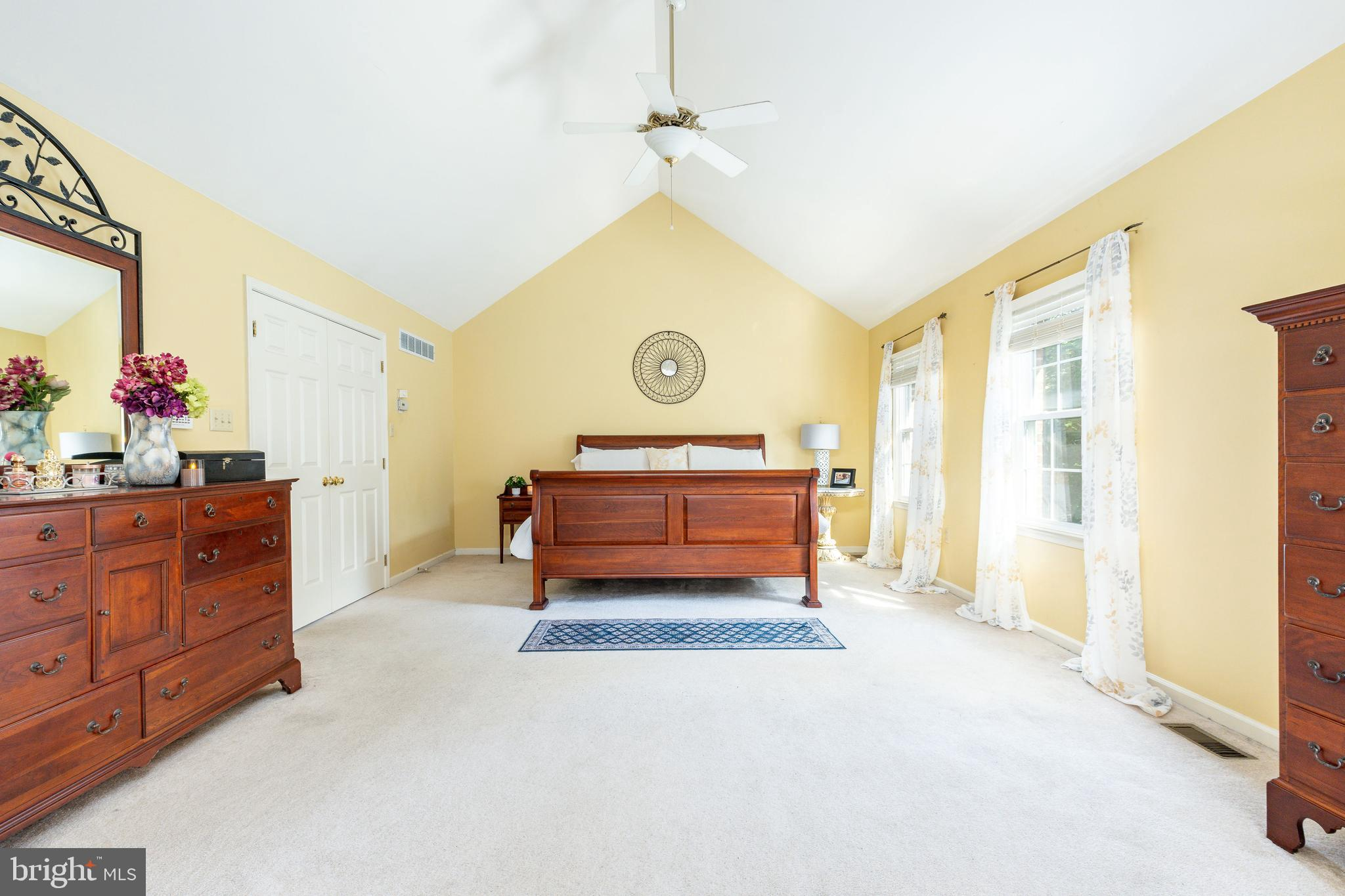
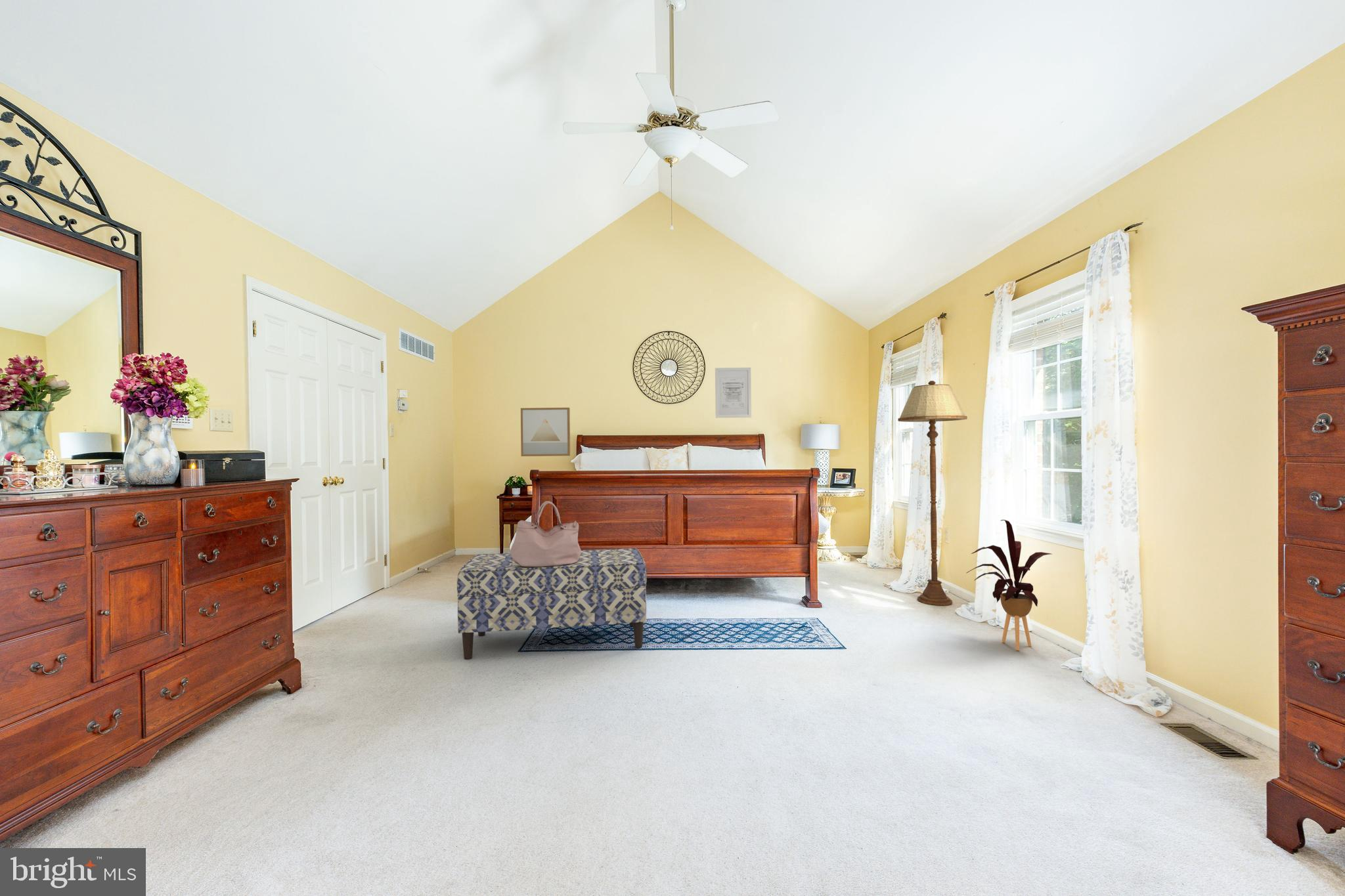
+ wall art [715,367,752,419]
+ wall art [520,407,571,457]
+ floor lamp [897,380,968,607]
+ handbag [510,500,582,567]
+ bench [456,547,648,660]
+ house plant [966,519,1052,651]
